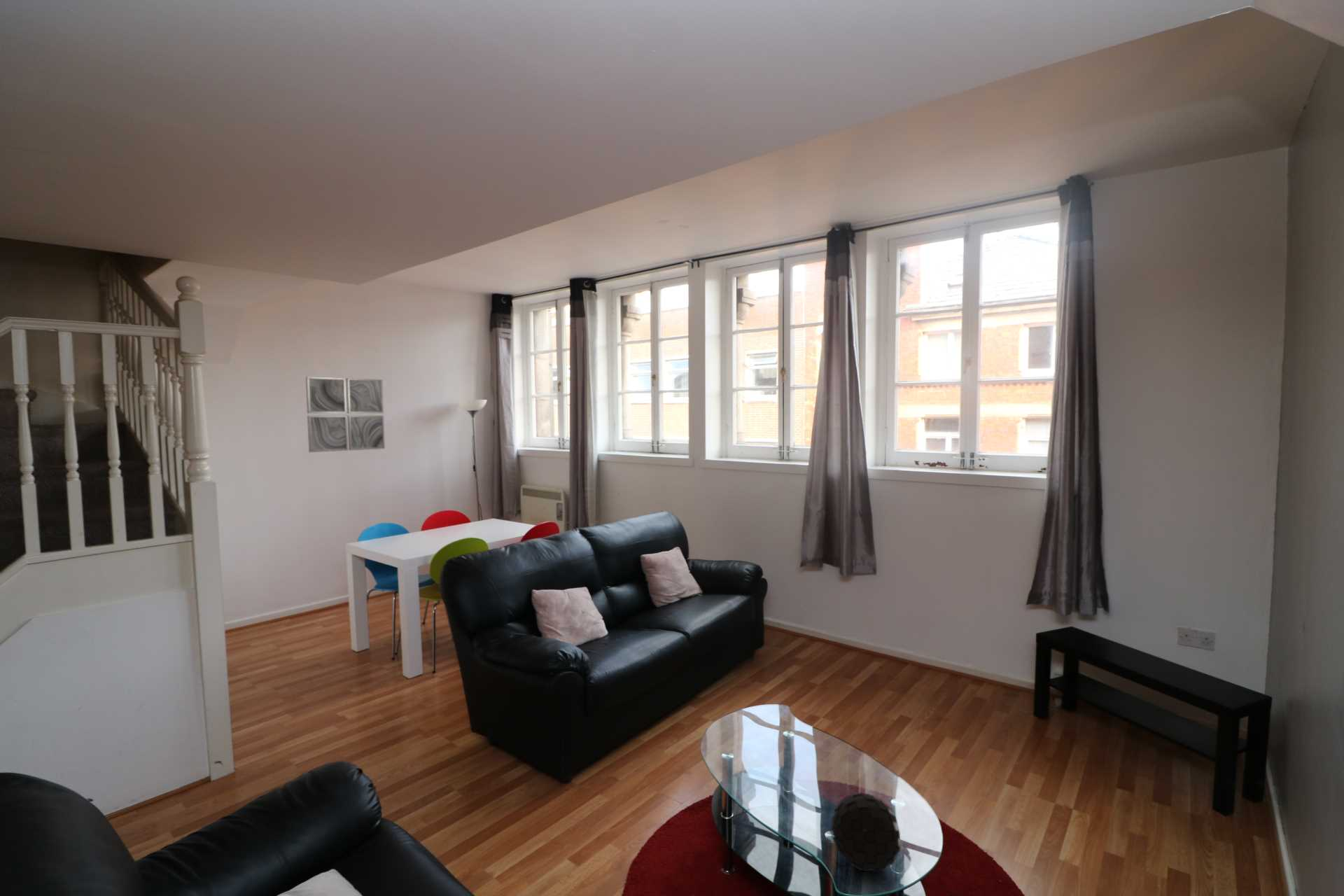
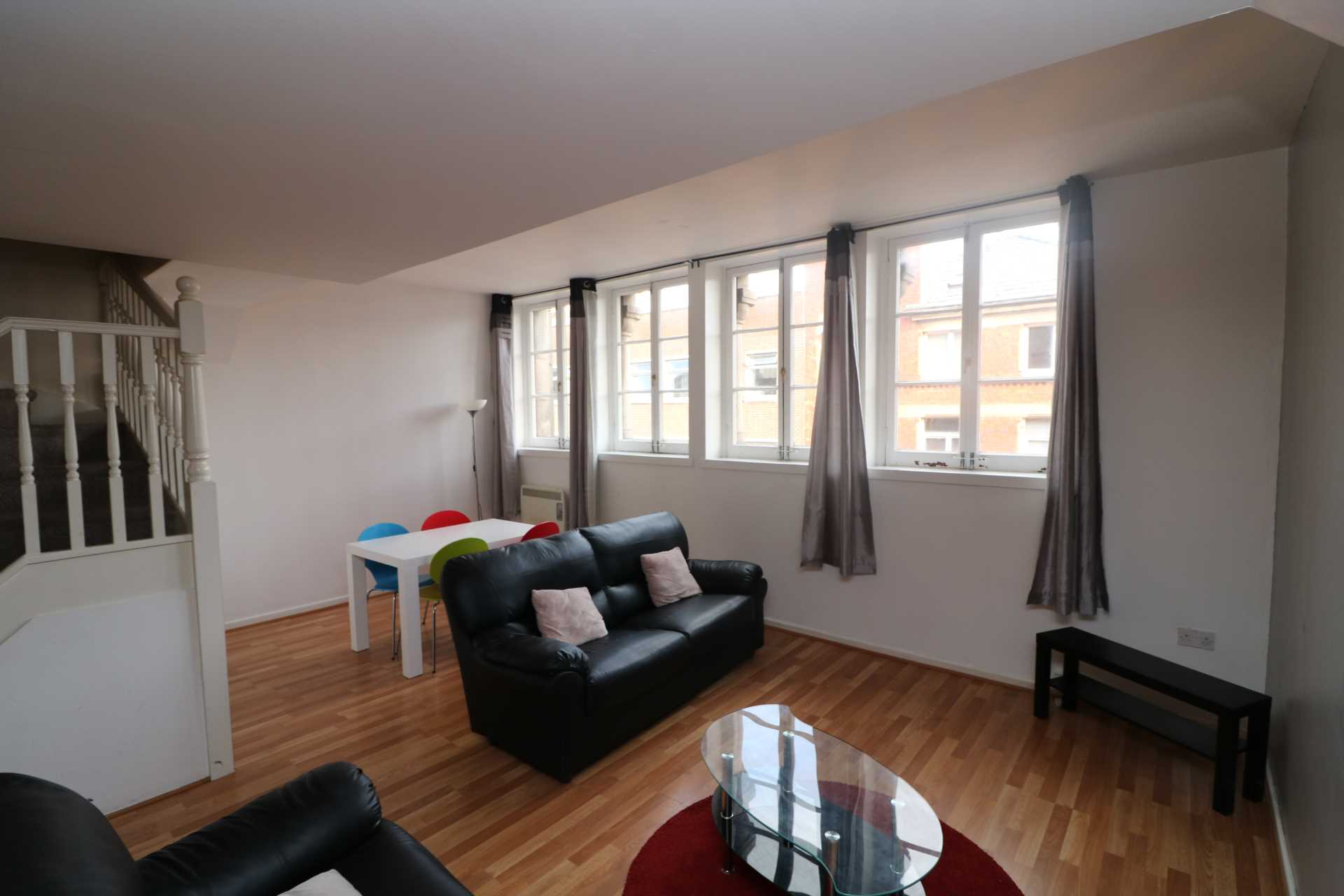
- wall art [305,376,386,453]
- decorative orb [830,792,901,873]
